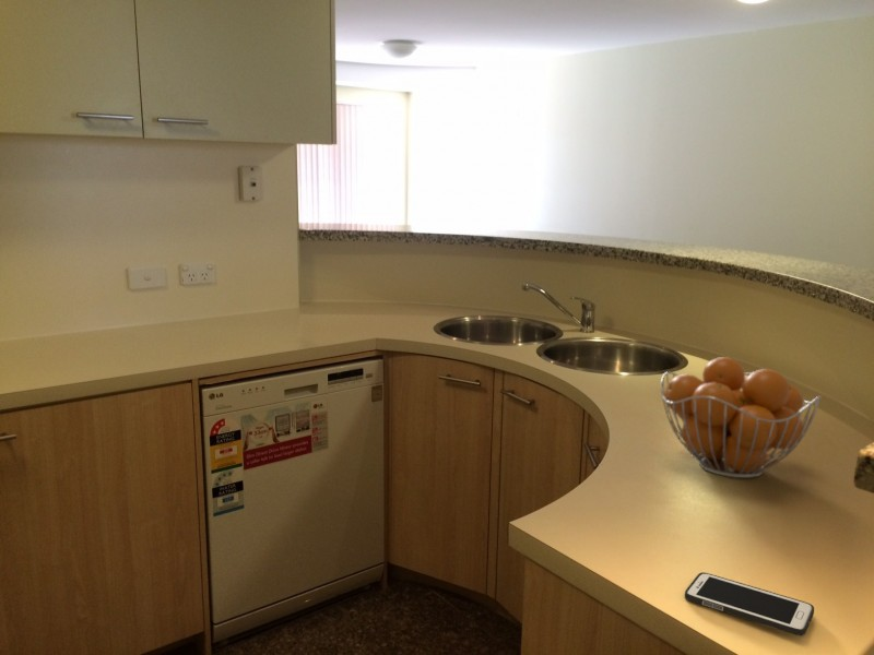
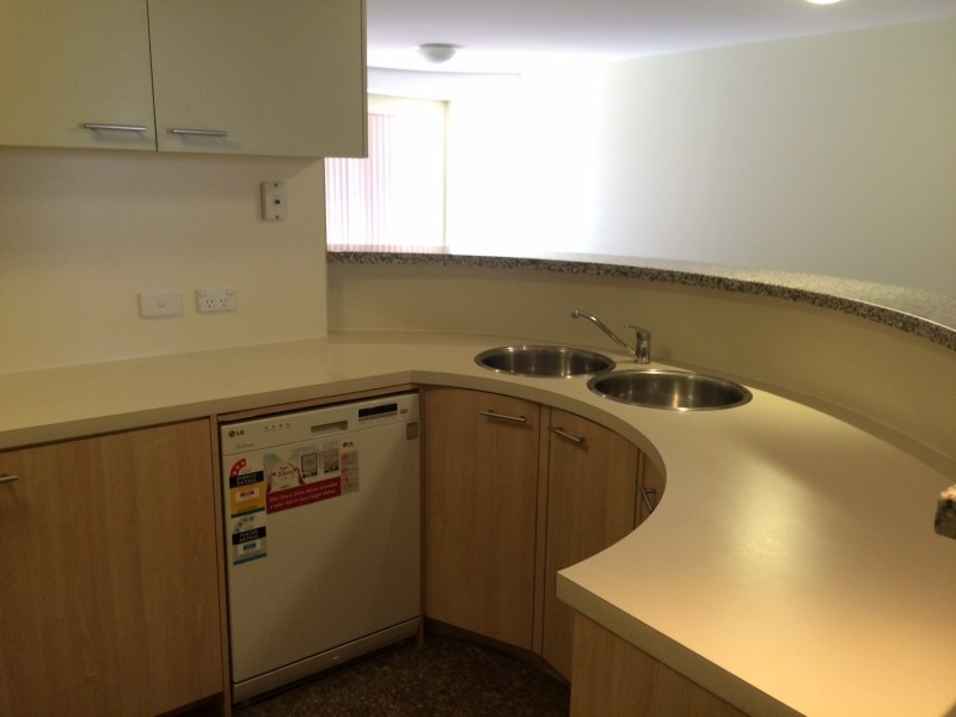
- cell phone [684,571,815,636]
- fruit basket [660,356,822,479]
